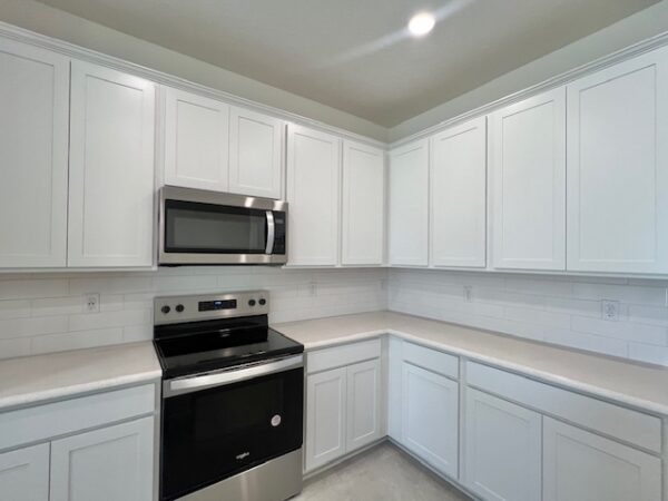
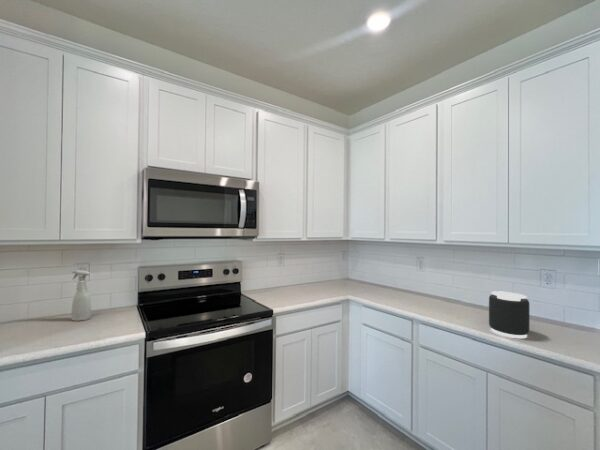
+ spray bottle [71,269,92,322]
+ speaker [488,290,530,339]
